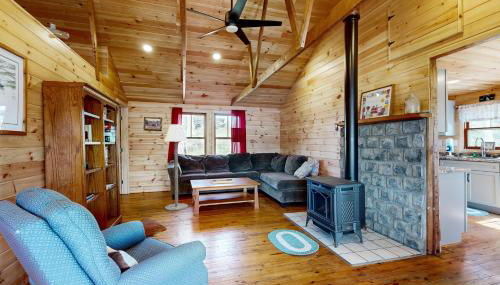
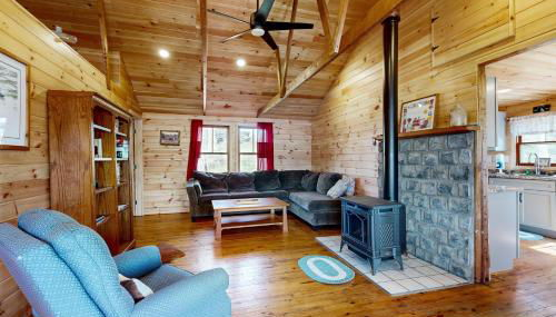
- floor lamp [164,123,188,212]
